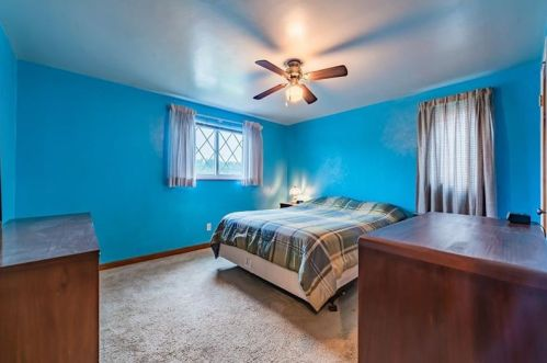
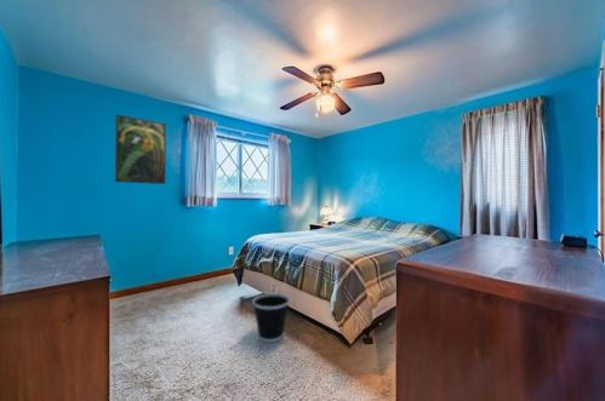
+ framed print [114,114,167,185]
+ wastebasket [251,292,291,344]
